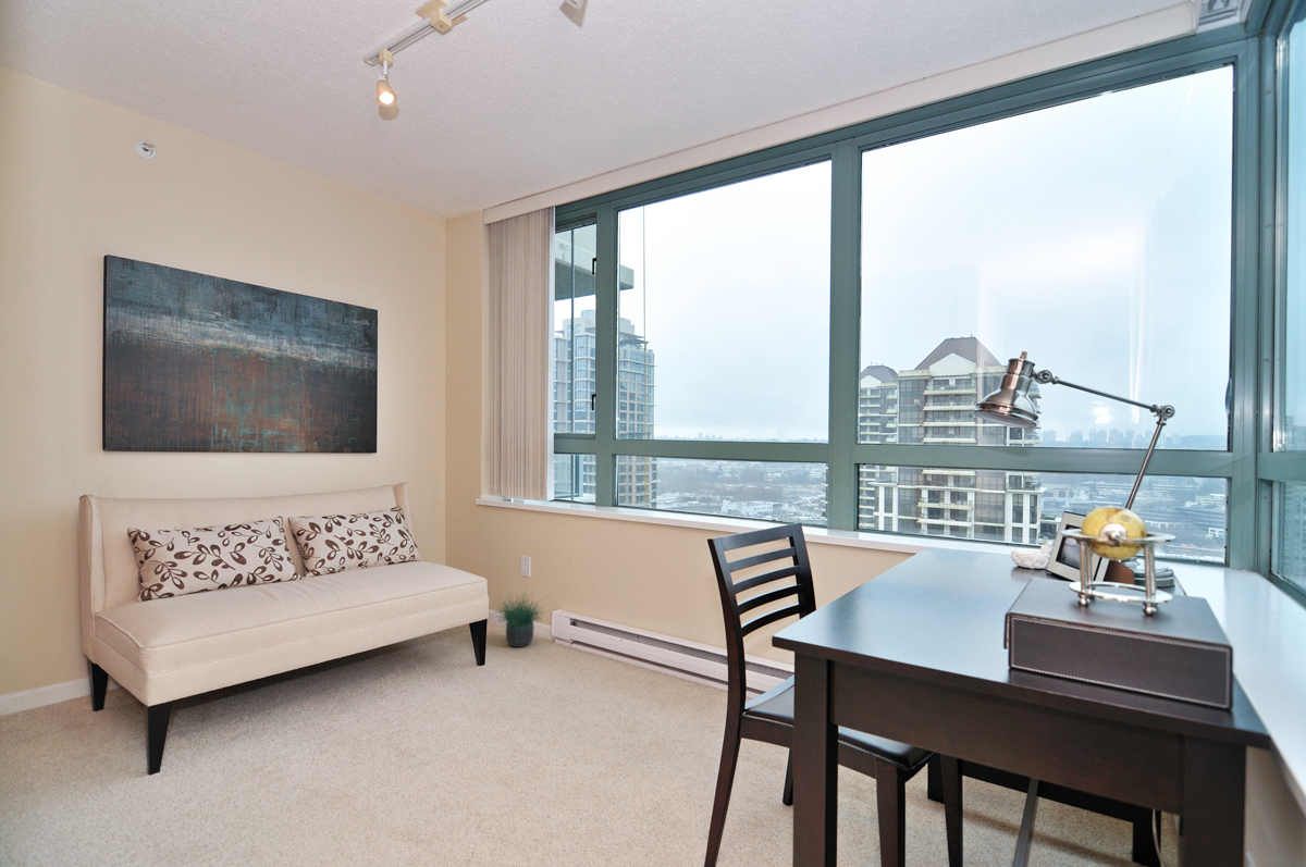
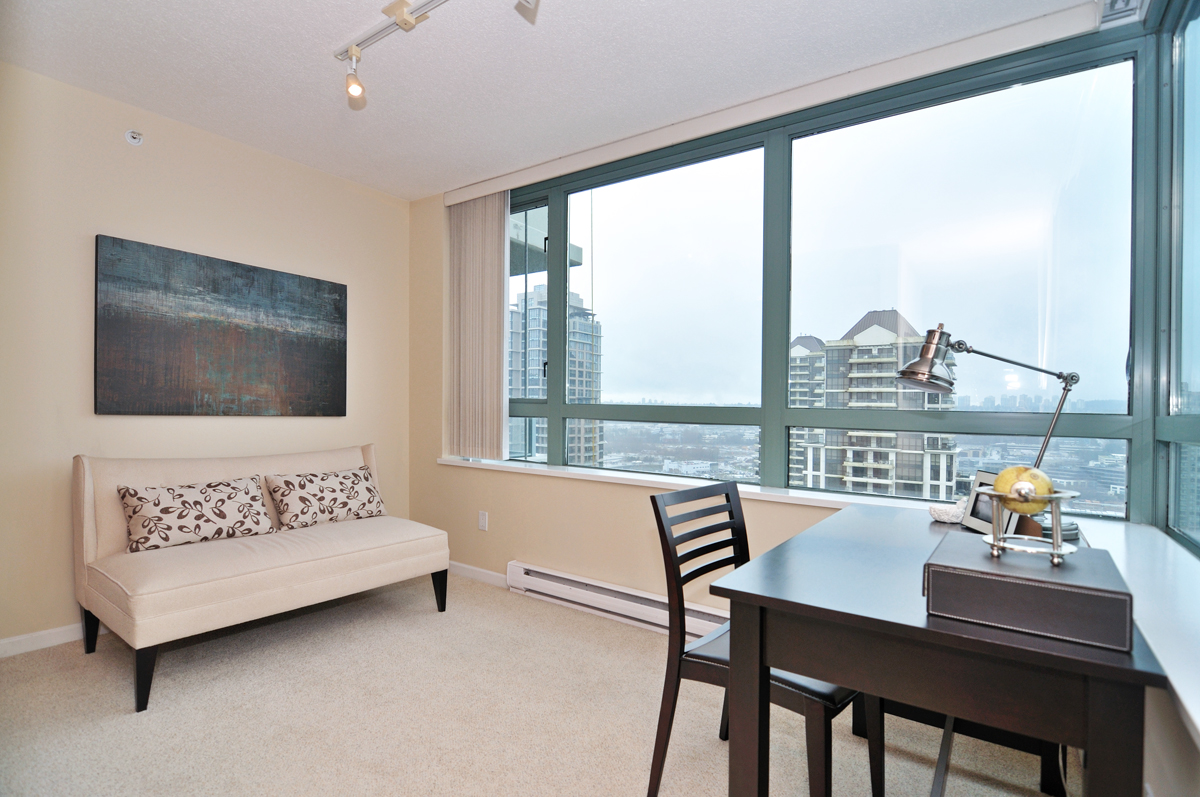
- potted plant [488,583,550,648]
